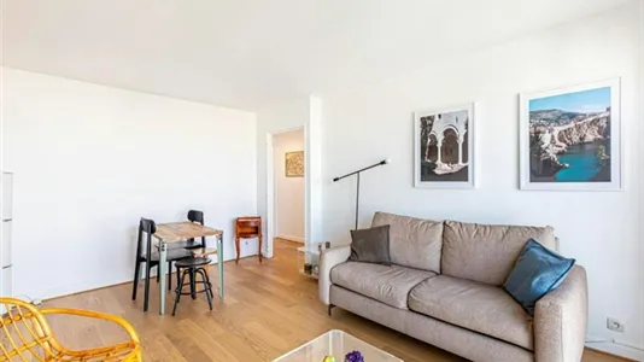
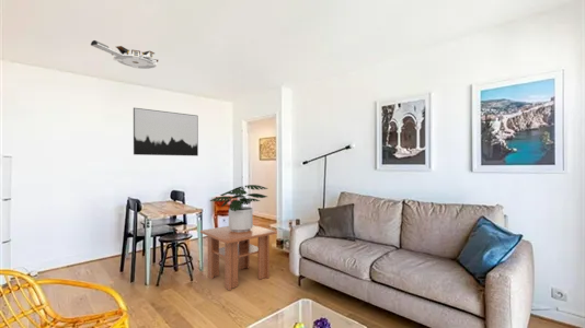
+ potted plant [209,184,269,232]
+ wall art [133,107,199,156]
+ coffee table [199,224,278,292]
+ architectural model [90,39,159,70]
